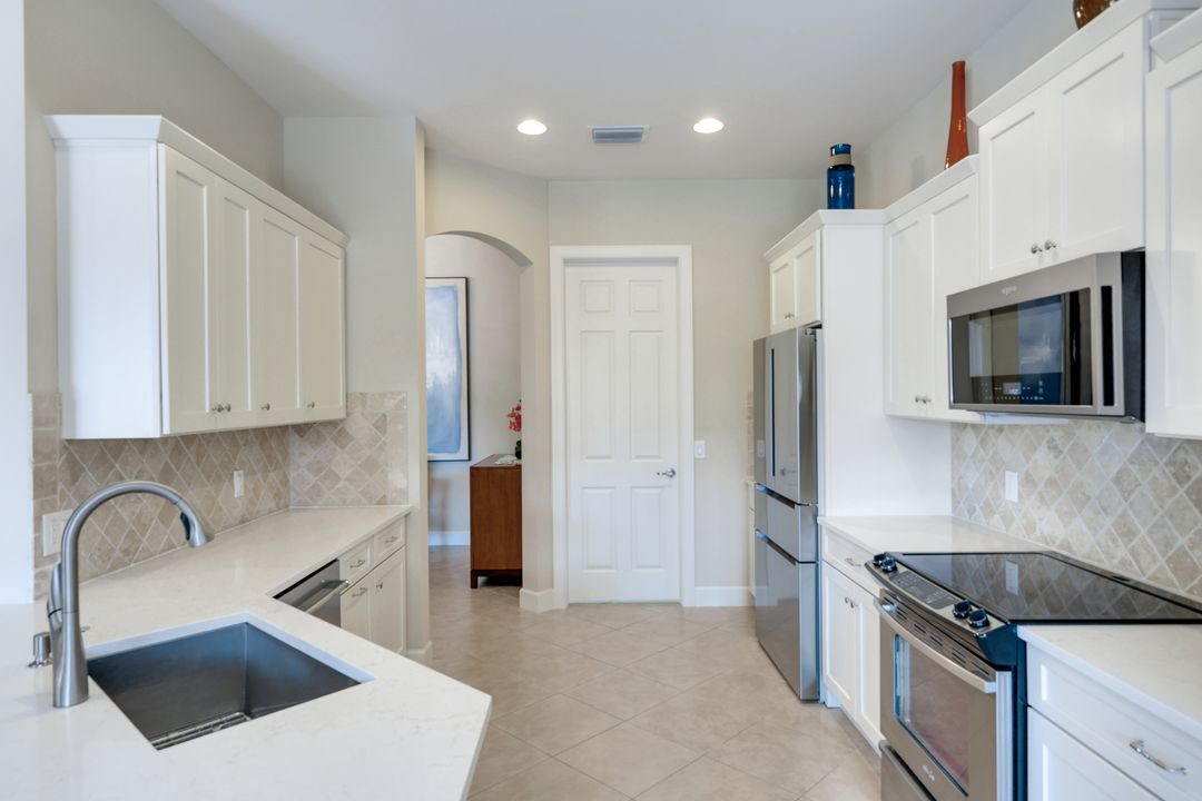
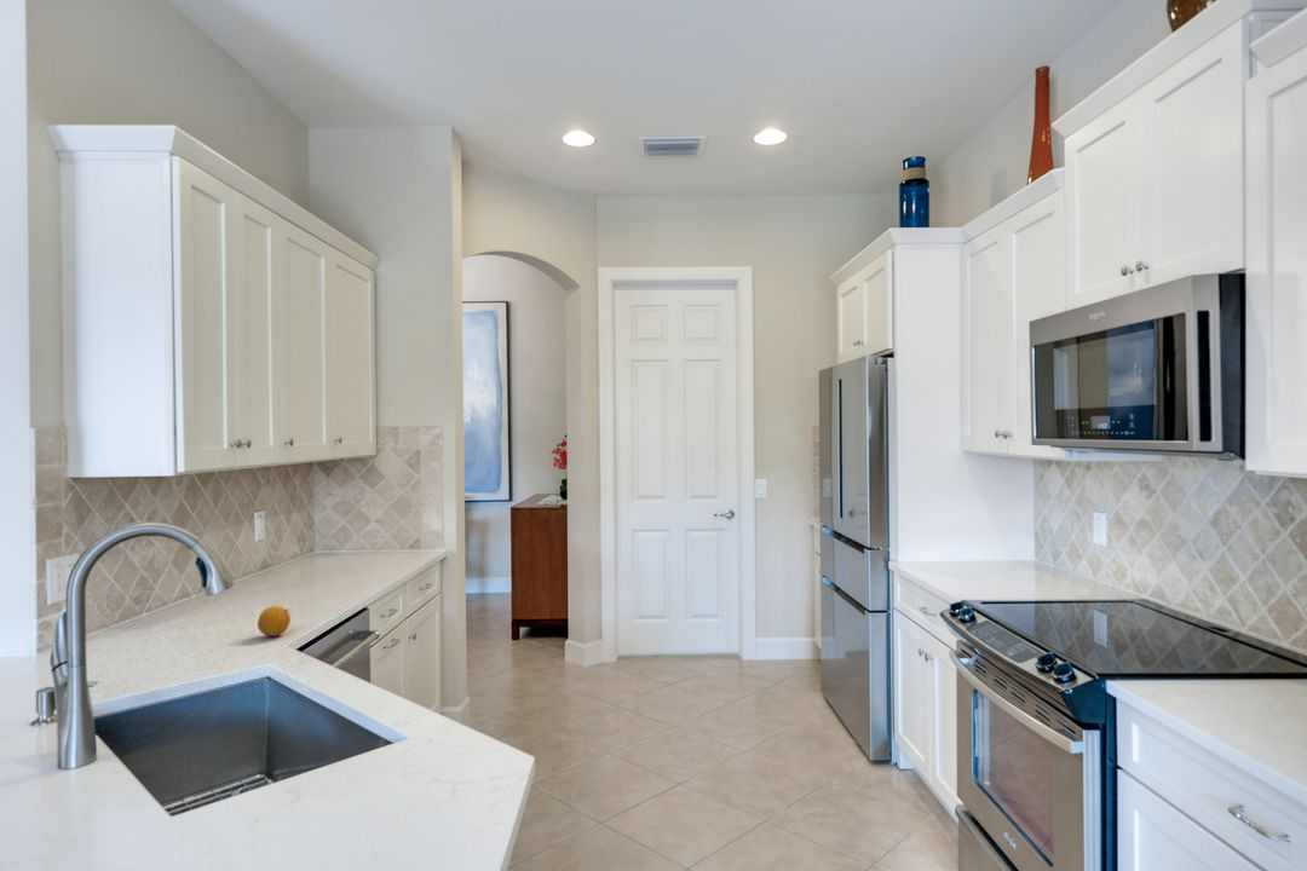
+ fruit [257,605,292,638]
